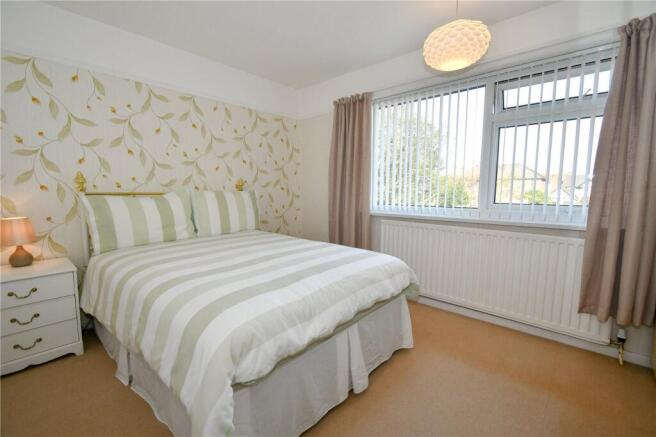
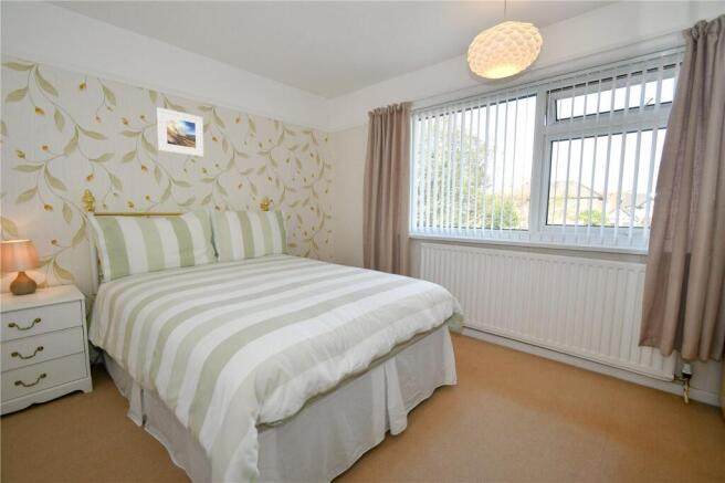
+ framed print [156,106,204,157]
